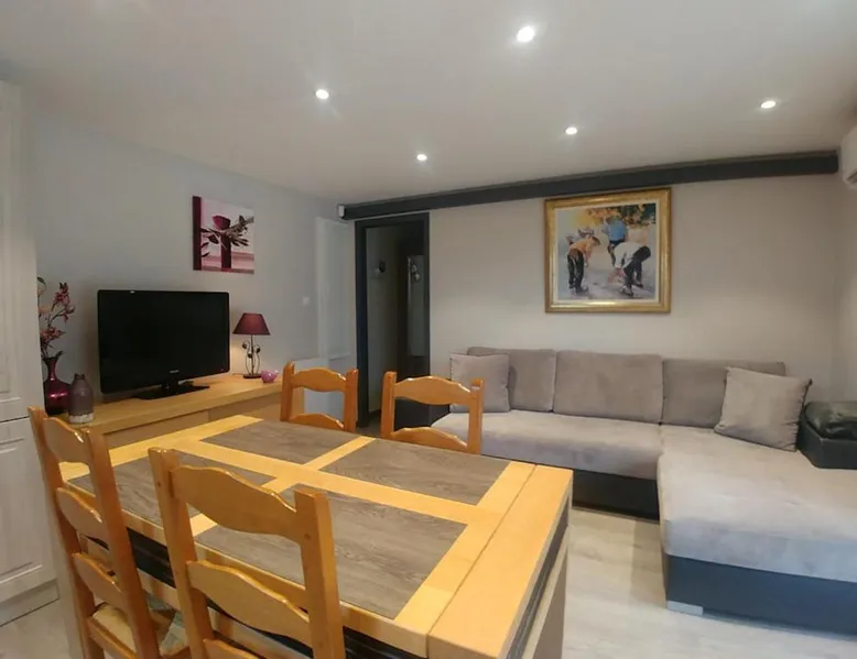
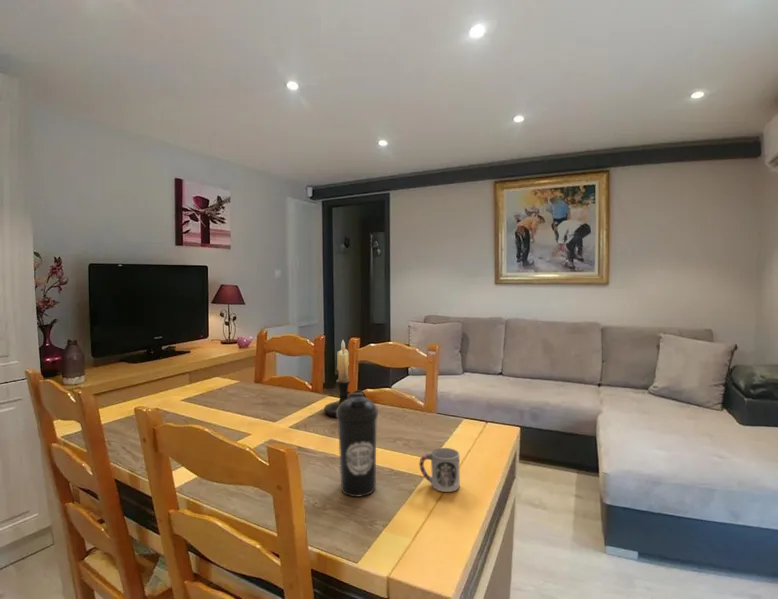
+ water bottle [336,392,379,498]
+ candle holder [323,339,367,418]
+ cup [418,447,461,493]
